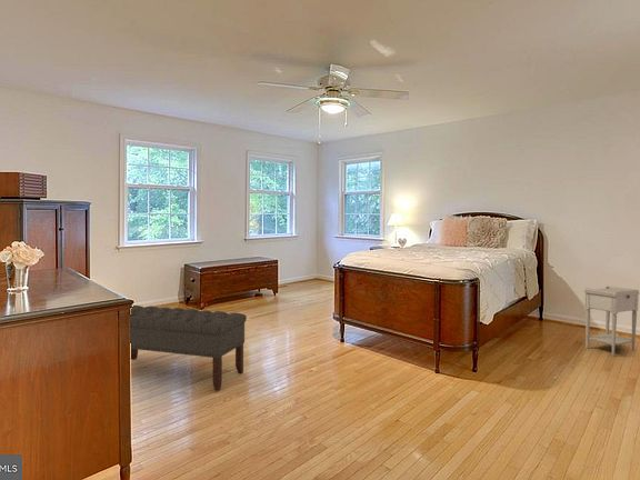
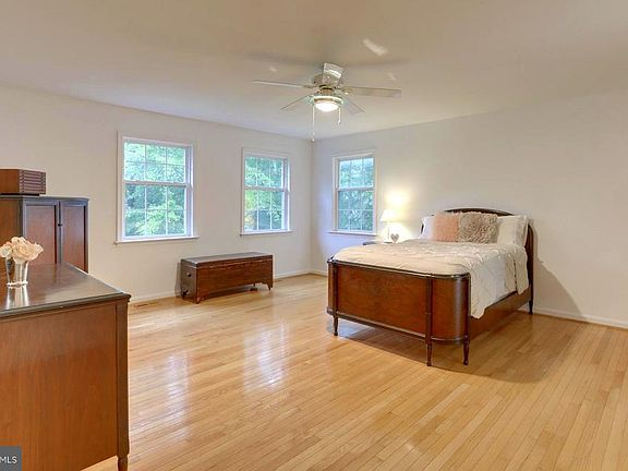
- nightstand [582,286,640,357]
- bench [130,304,248,392]
